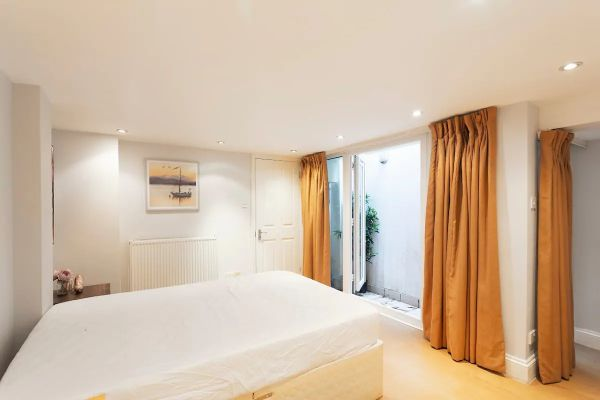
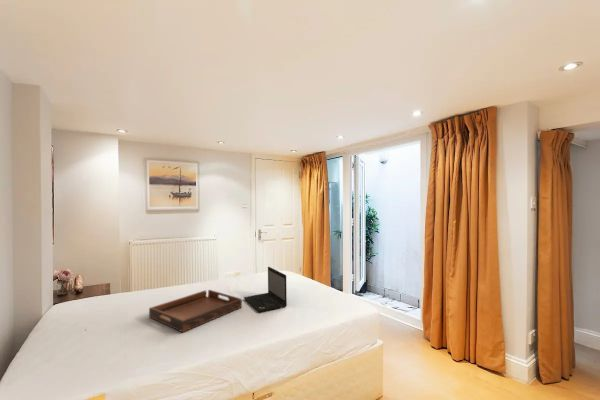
+ serving tray [148,289,243,333]
+ laptop [243,266,288,314]
